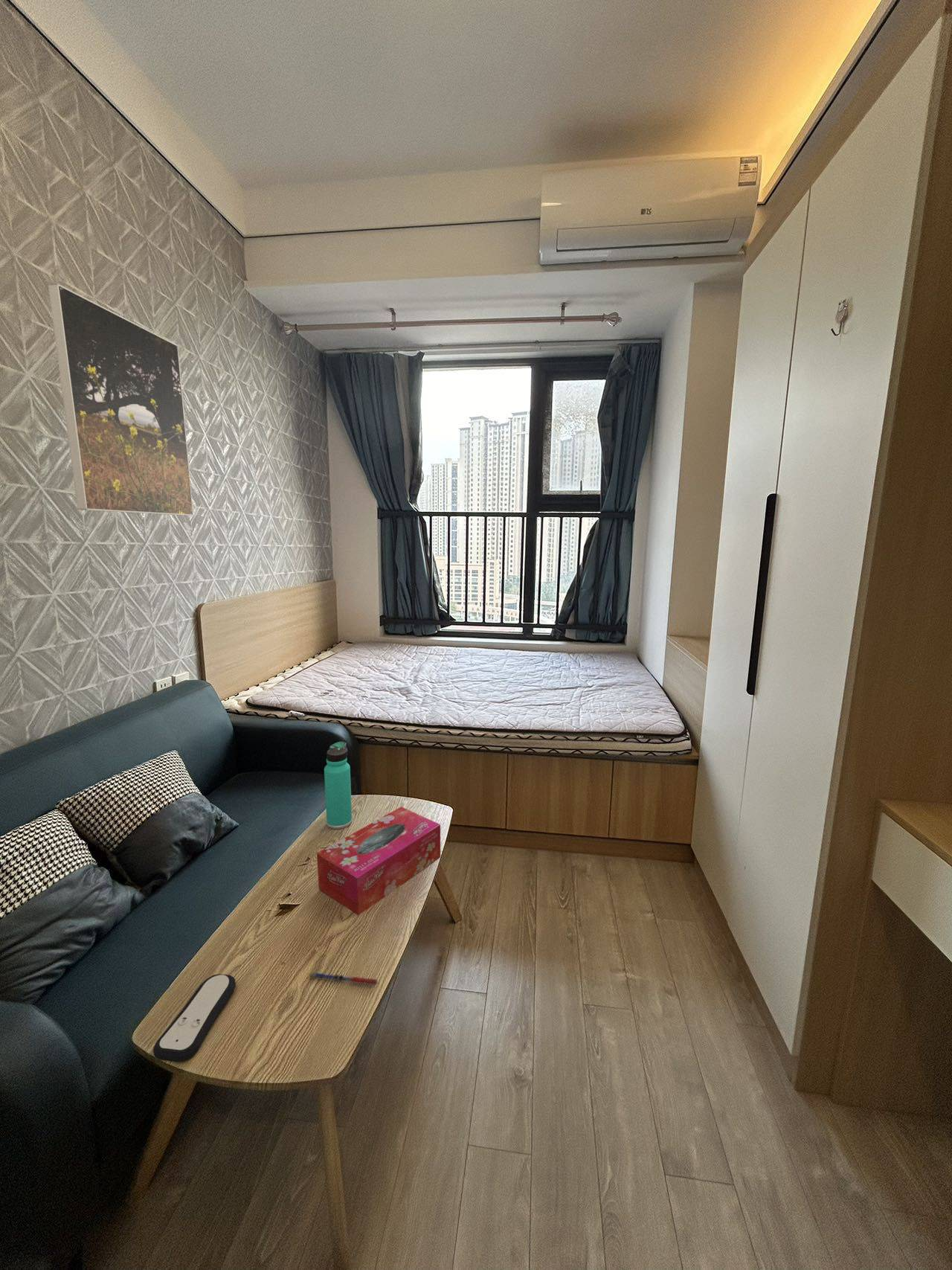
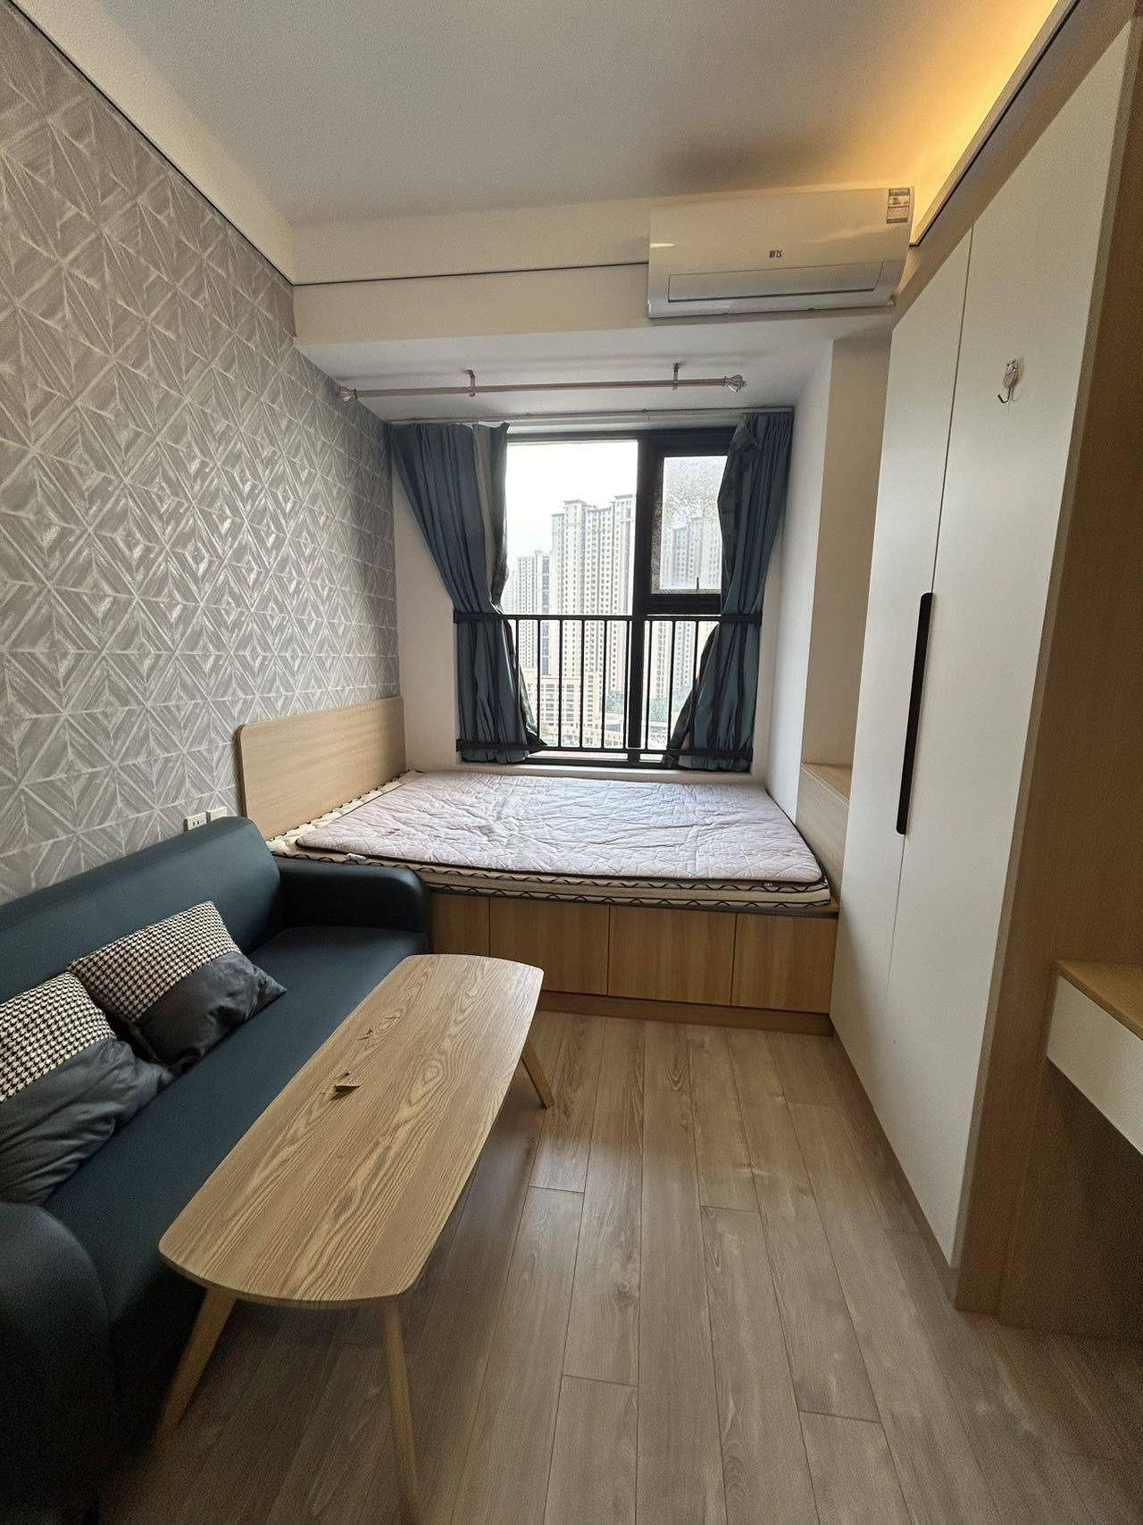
- tissue box [316,806,441,916]
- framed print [48,283,194,516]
- pen [308,972,378,986]
- remote control [152,973,237,1062]
- thermos bottle [324,741,353,830]
